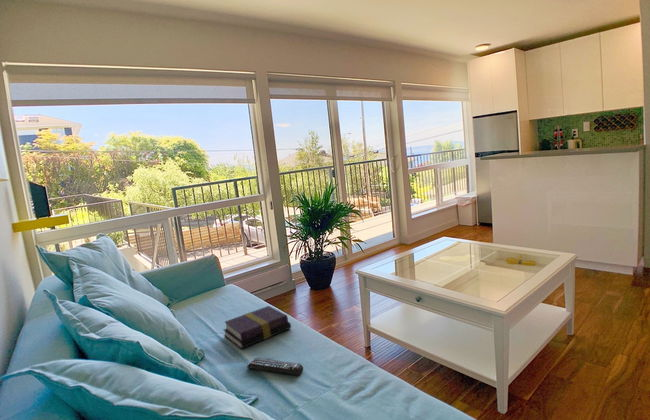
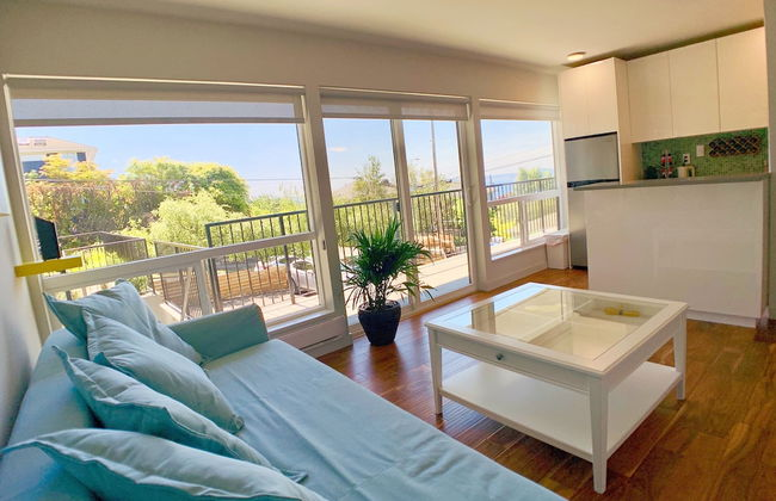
- book [223,305,292,350]
- remote control [246,357,304,376]
